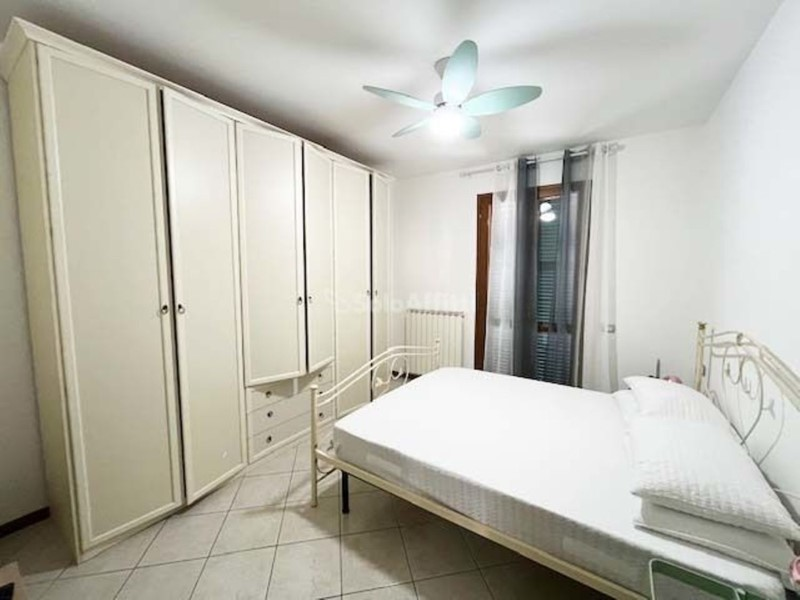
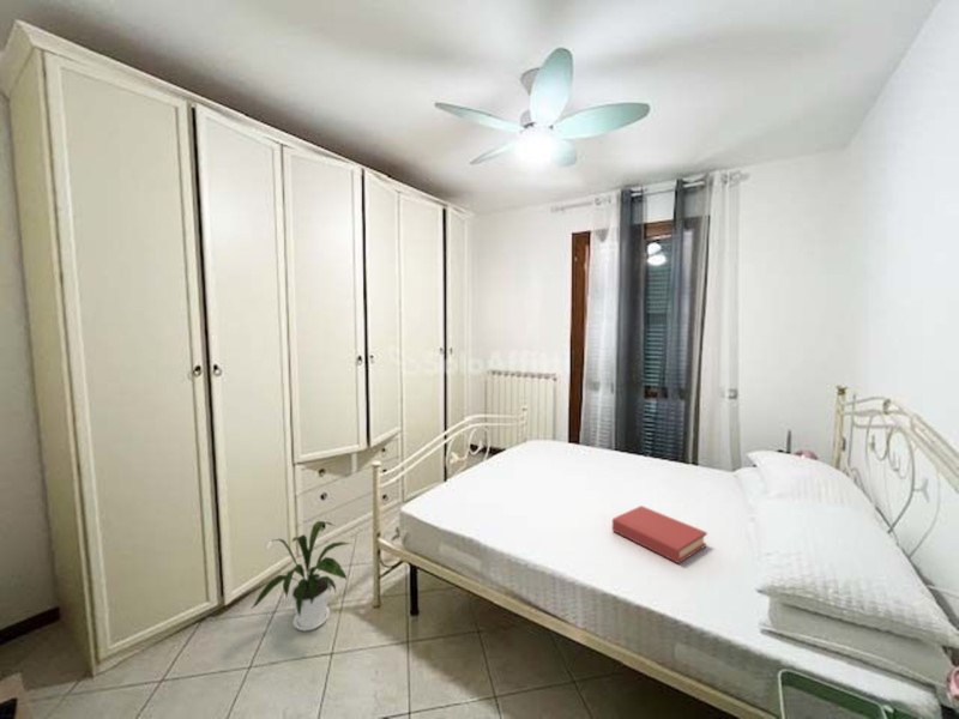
+ house plant [249,520,351,632]
+ hardback book [611,504,708,564]
